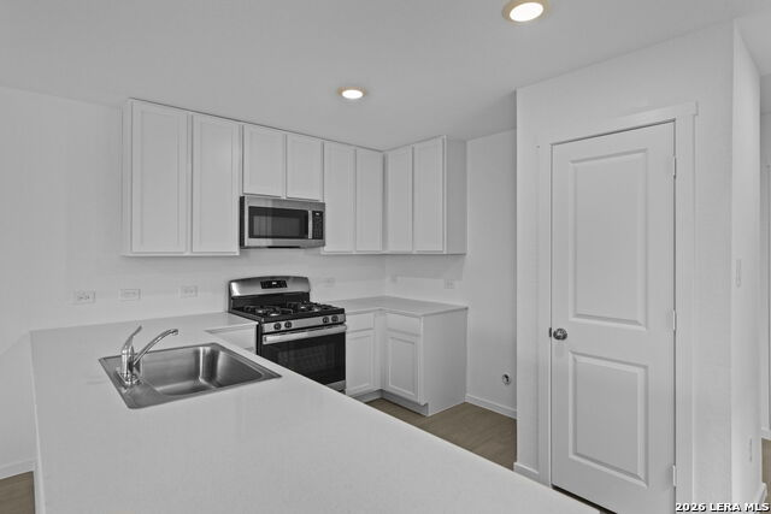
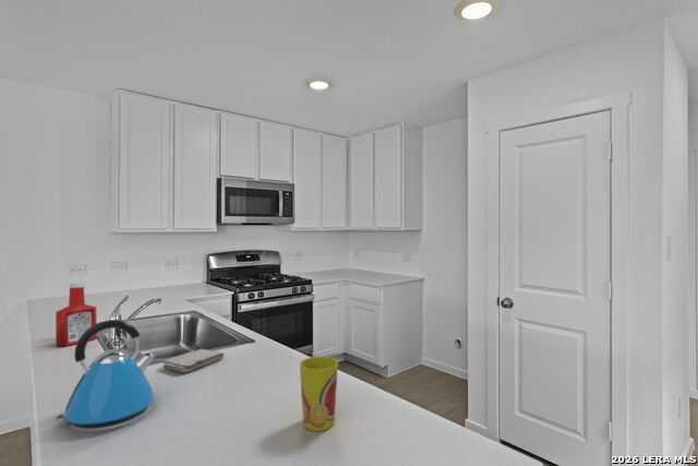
+ soap bottle [55,282,97,348]
+ cup [299,356,339,432]
+ kettle [53,319,156,433]
+ washcloth [161,348,225,373]
